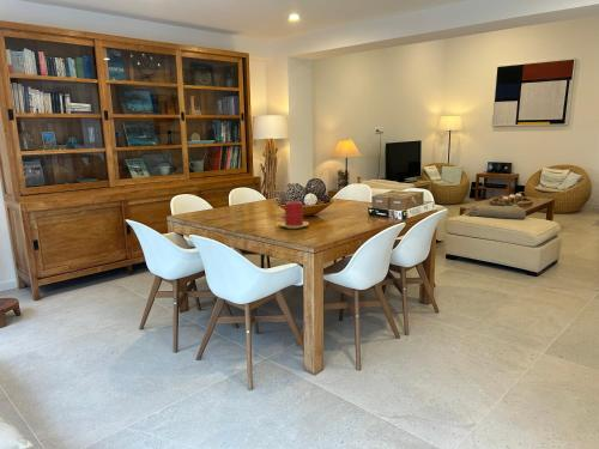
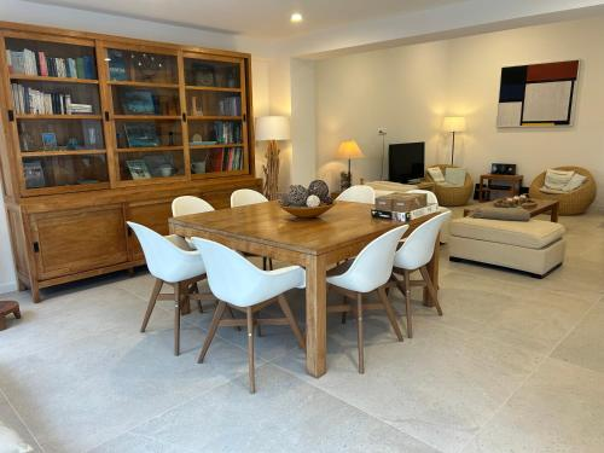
- candle [278,200,310,230]
